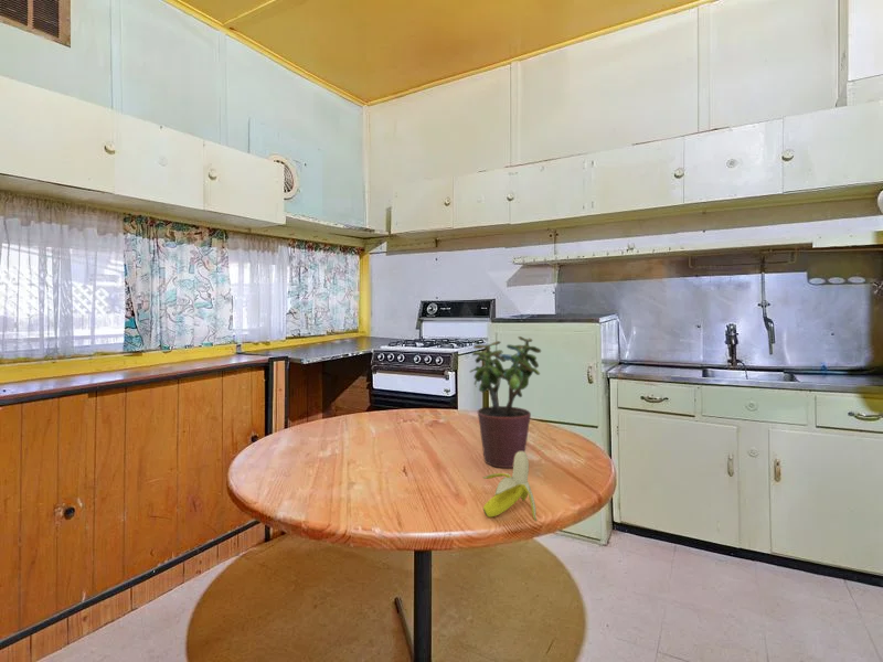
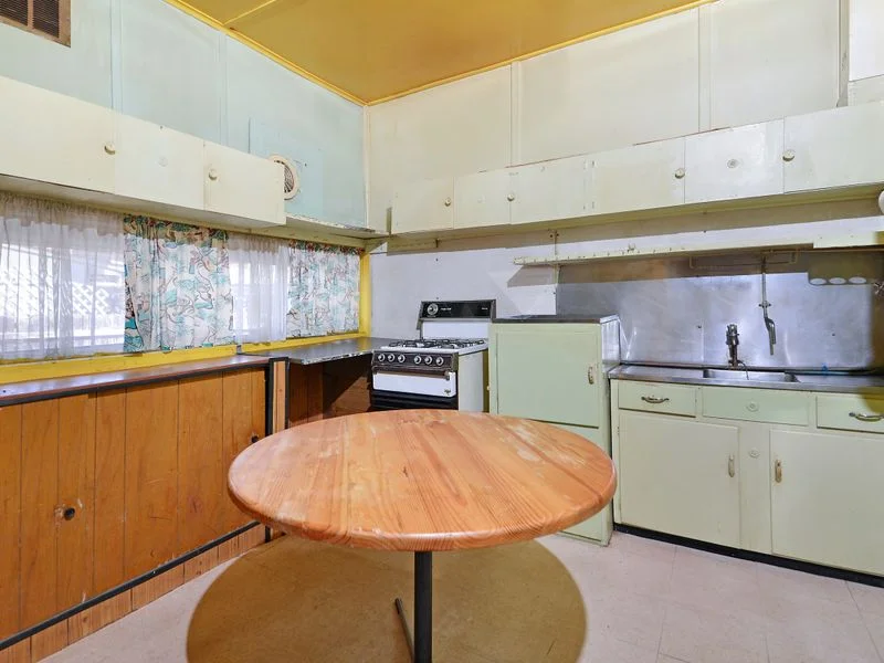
- potted plant [468,335,542,469]
- banana [481,451,538,522]
